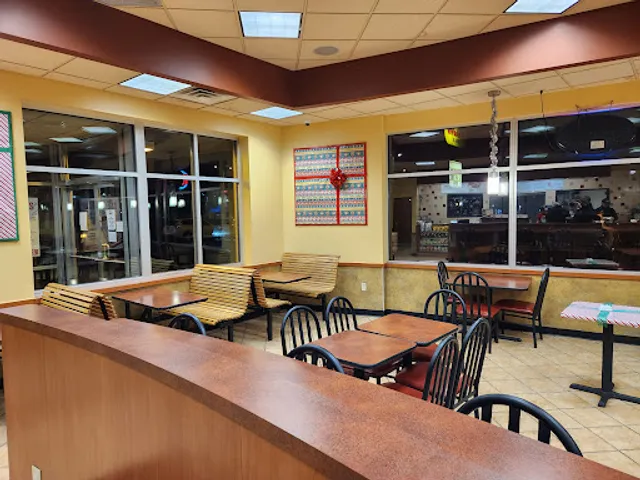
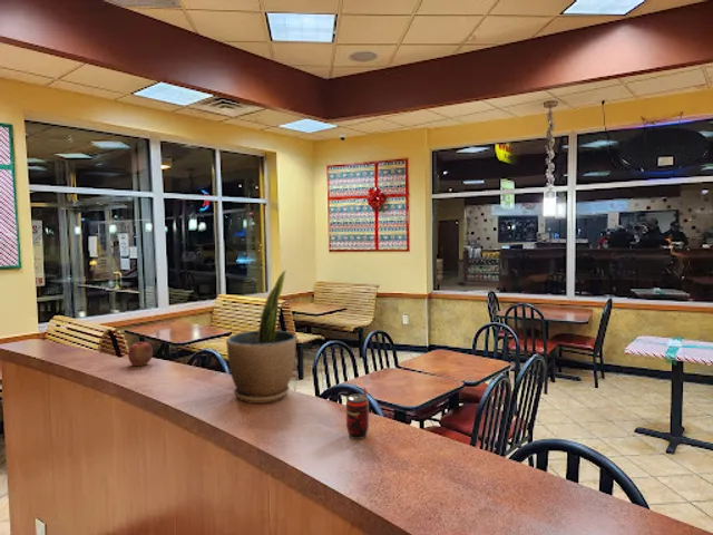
+ beverage can [345,387,370,440]
+ potted plant [225,270,297,405]
+ apple [127,340,154,367]
